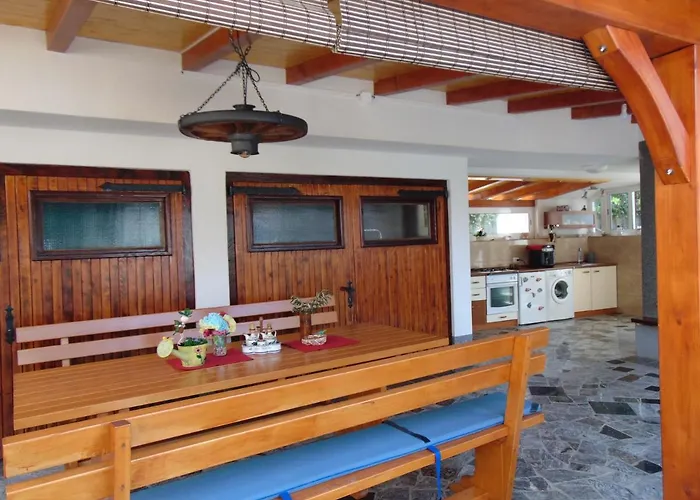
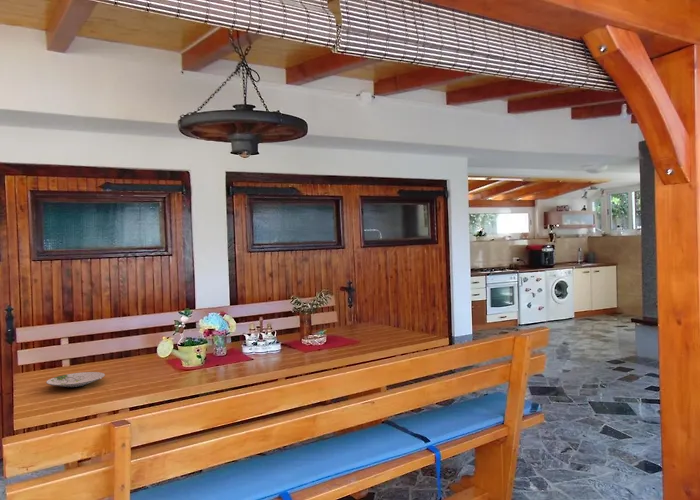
+ plate [45,371,106,389]
